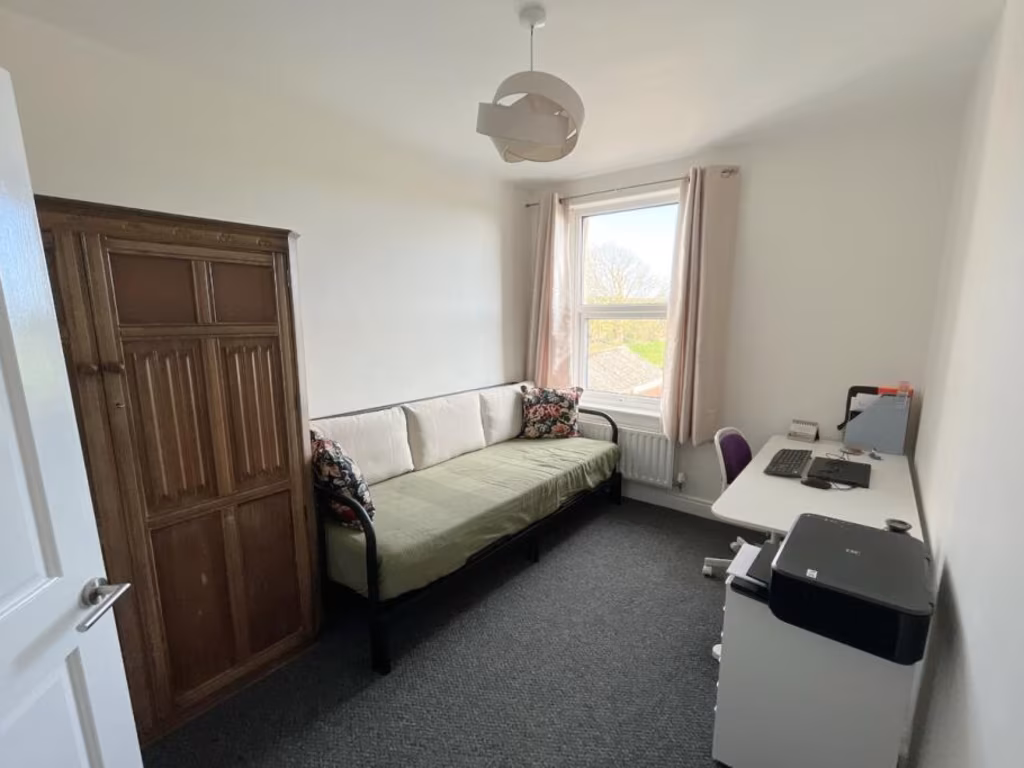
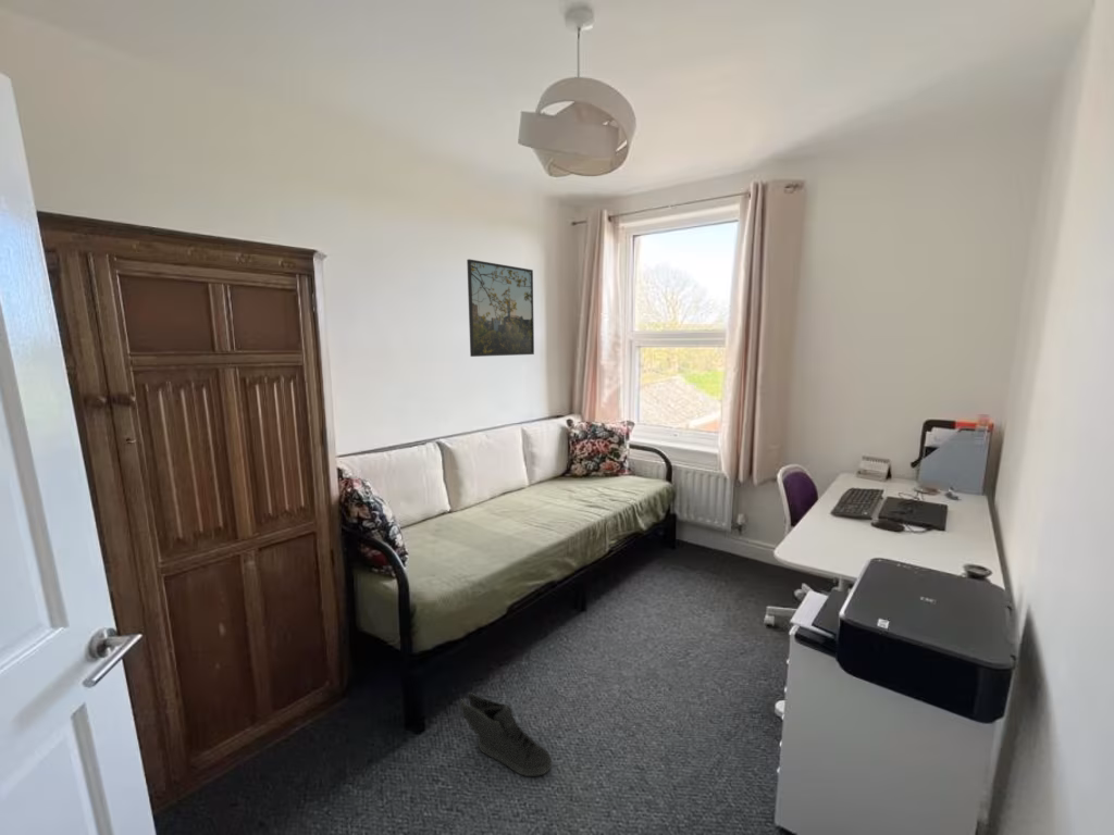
+ sneaker [459,691,553,777]
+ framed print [466,258,535,358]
